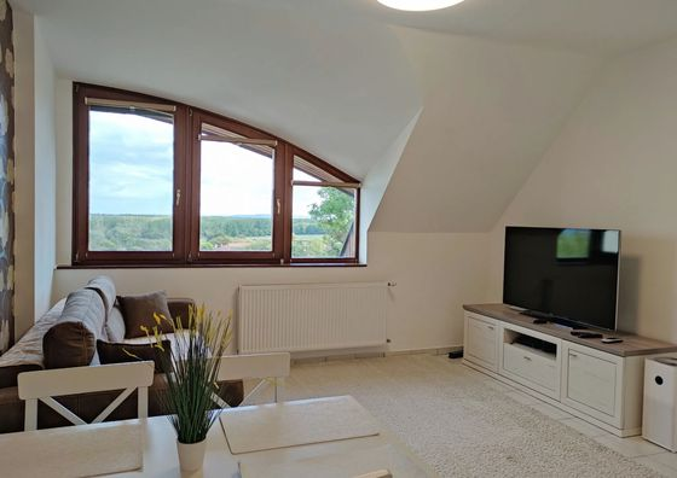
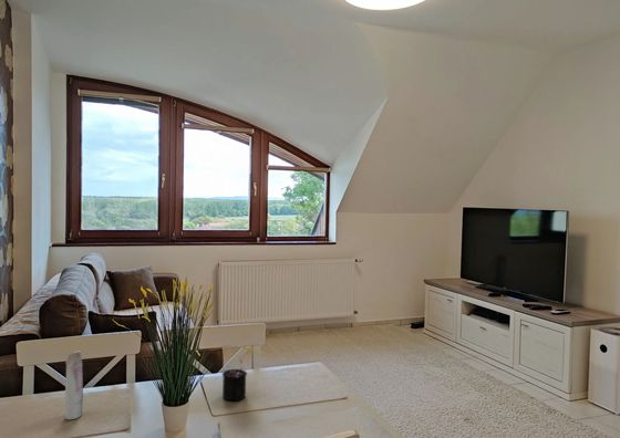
+ candle [221,359,248,401]
+ candle [64,351,84,420]
